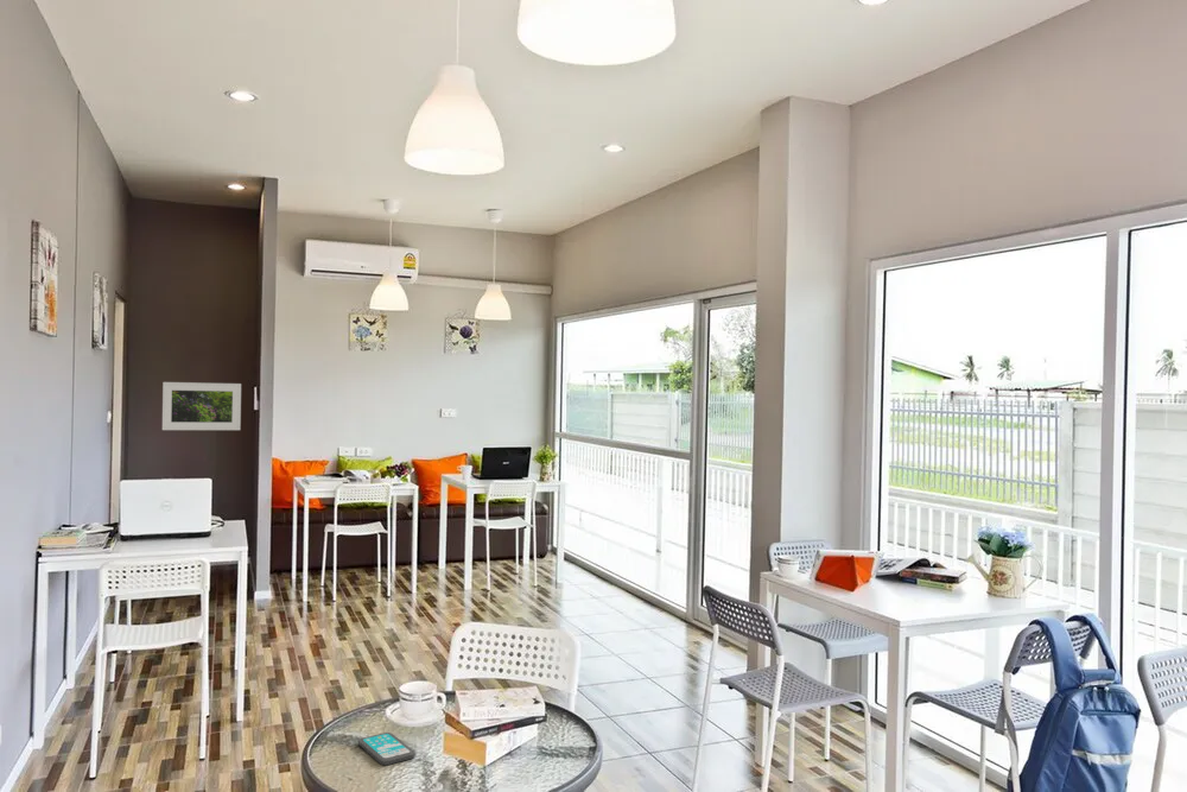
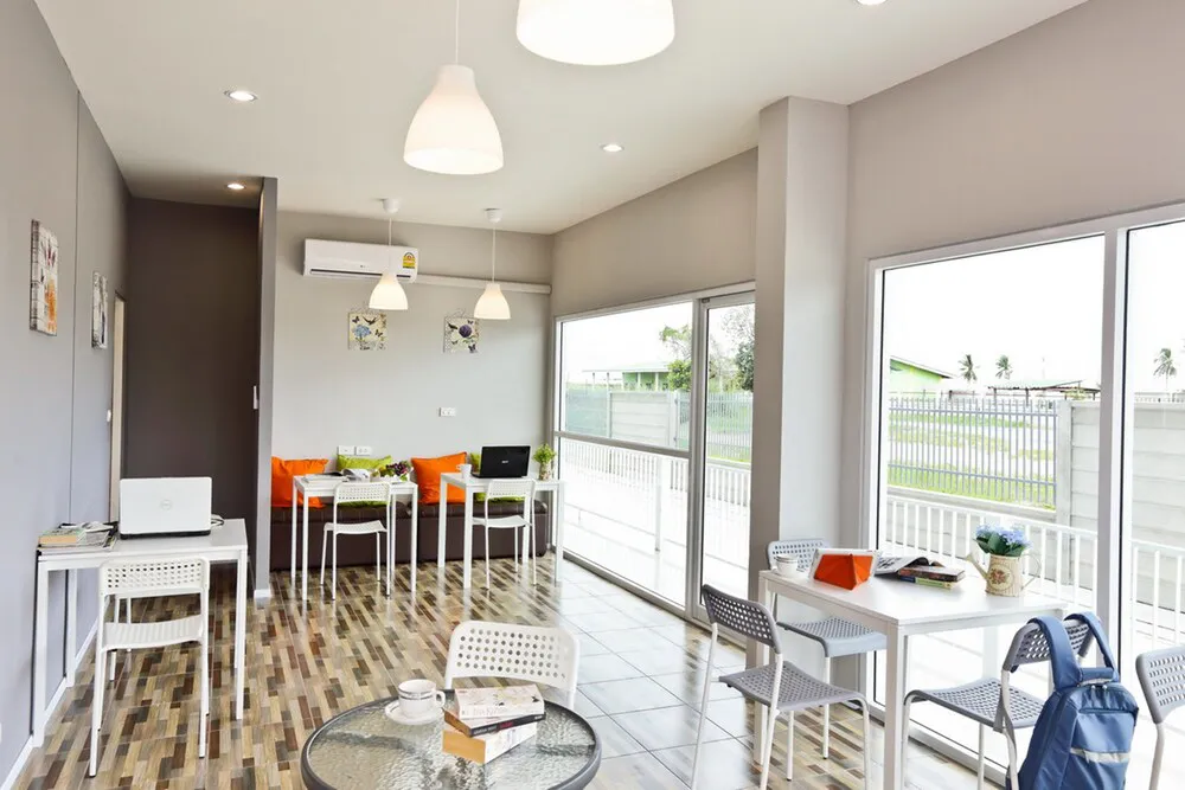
- smartphone [357,731,417,766]
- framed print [161,381,242,431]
